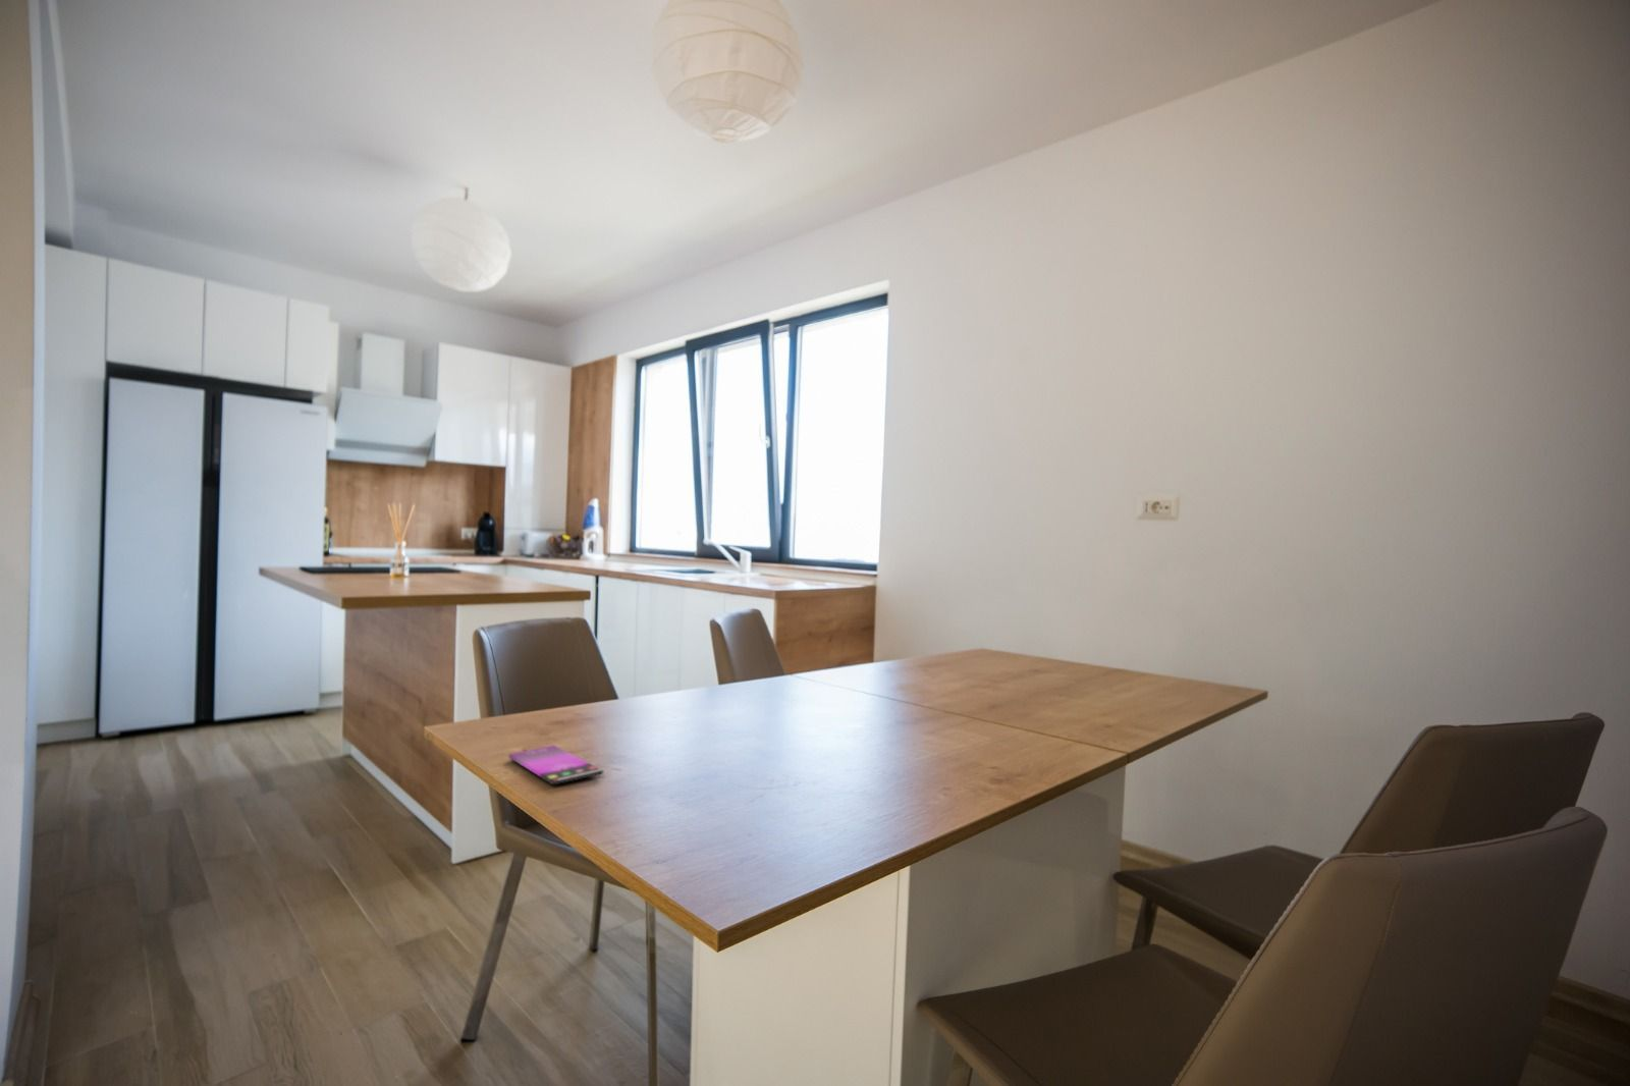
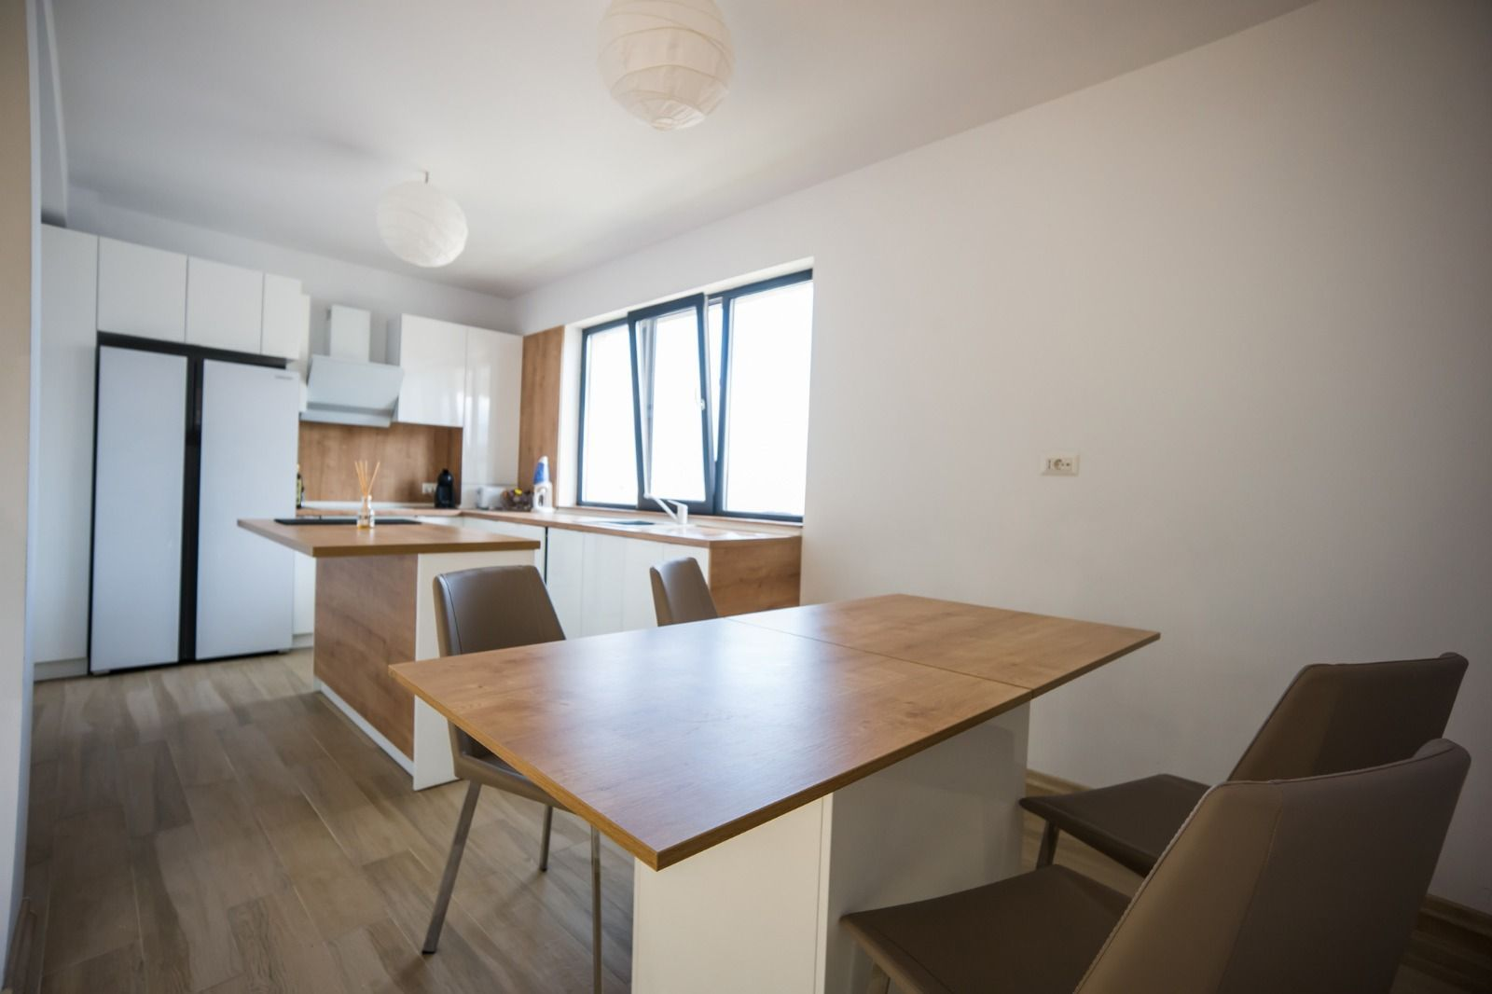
- smartphone [508,744,604,785]
